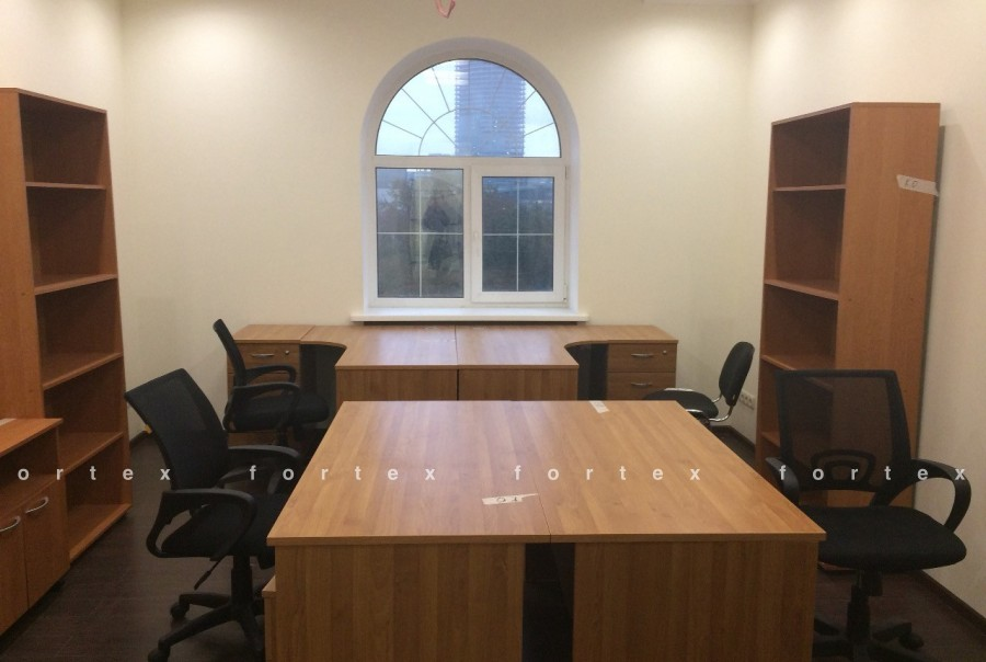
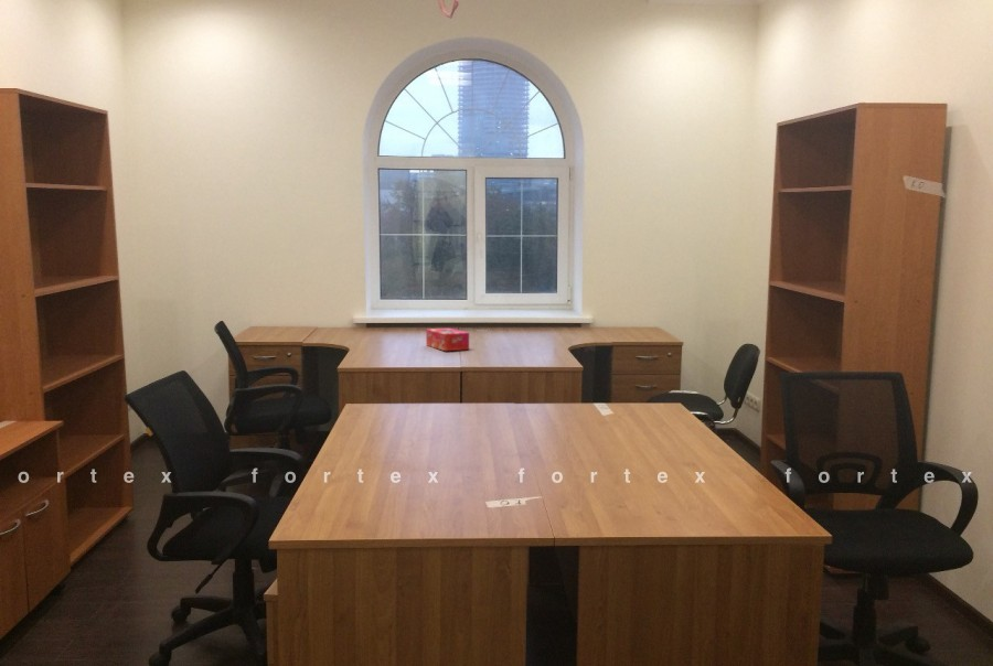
+ tissue box [425,327,470,352]
